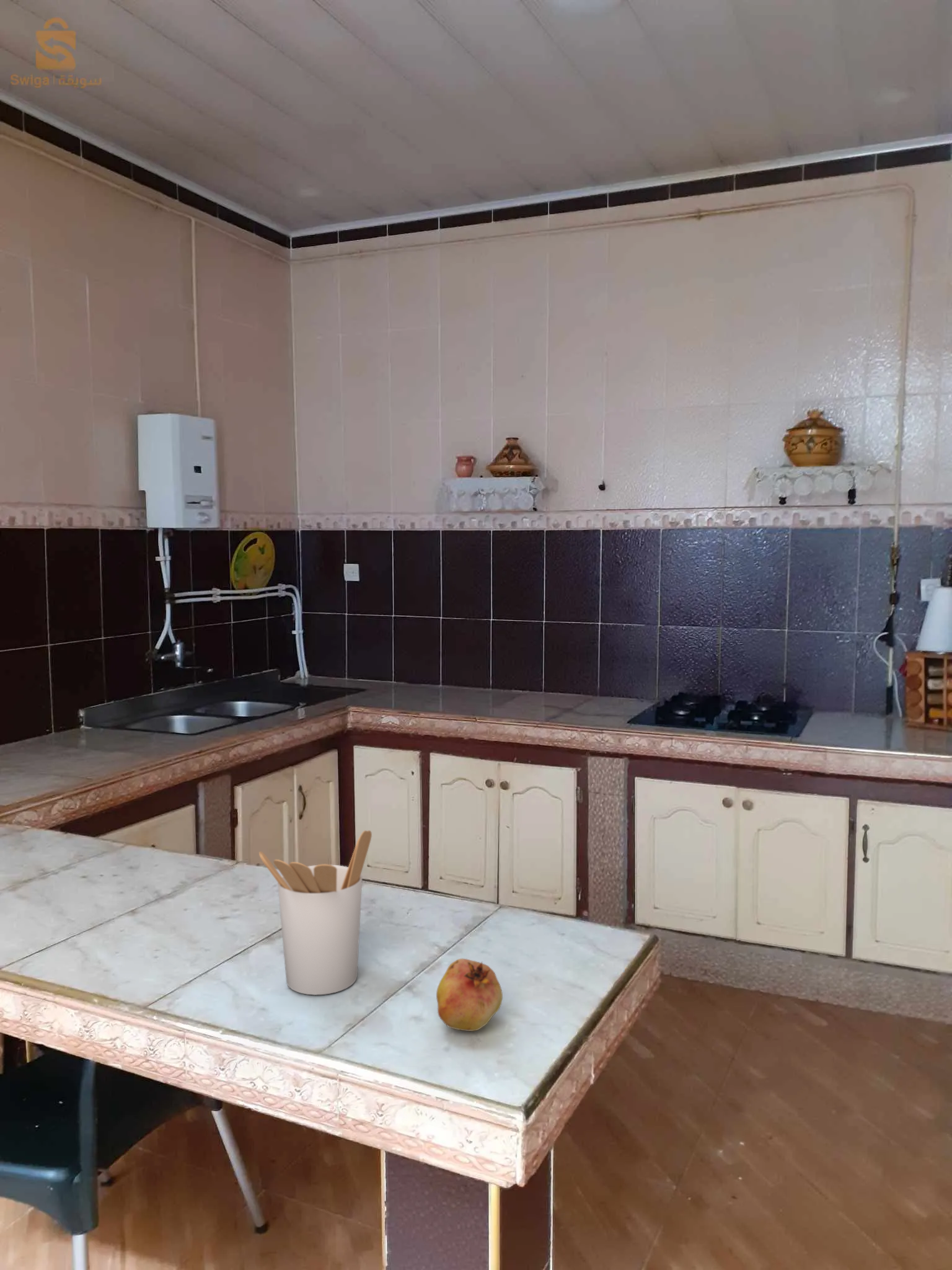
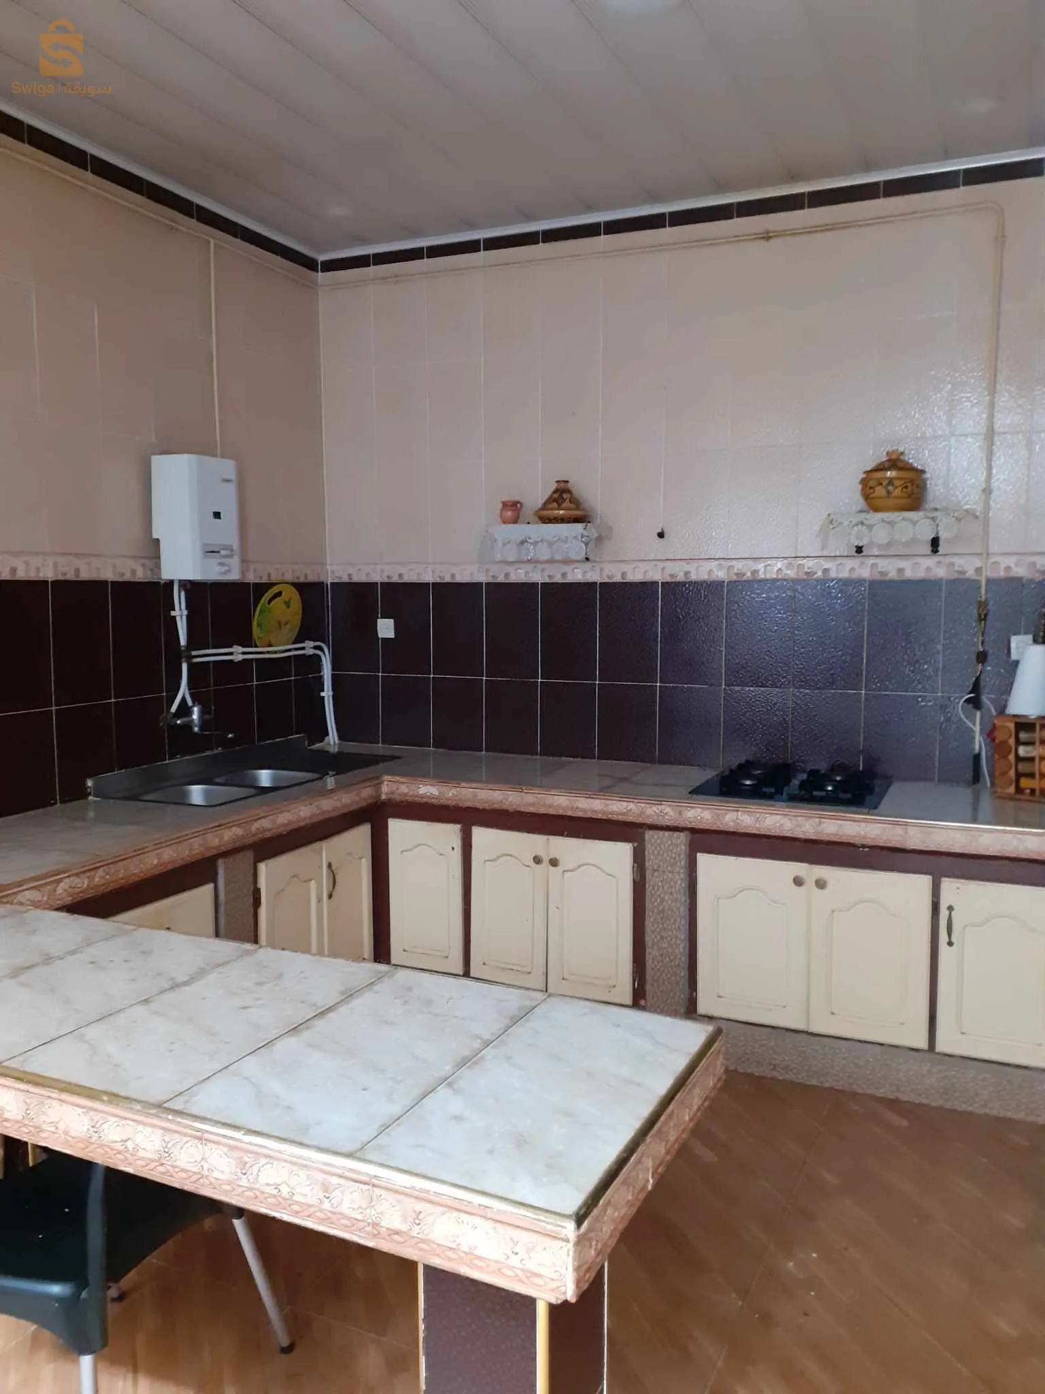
- utensil holder [258,830,372,996]
- fruit [436,958,503,1032]
